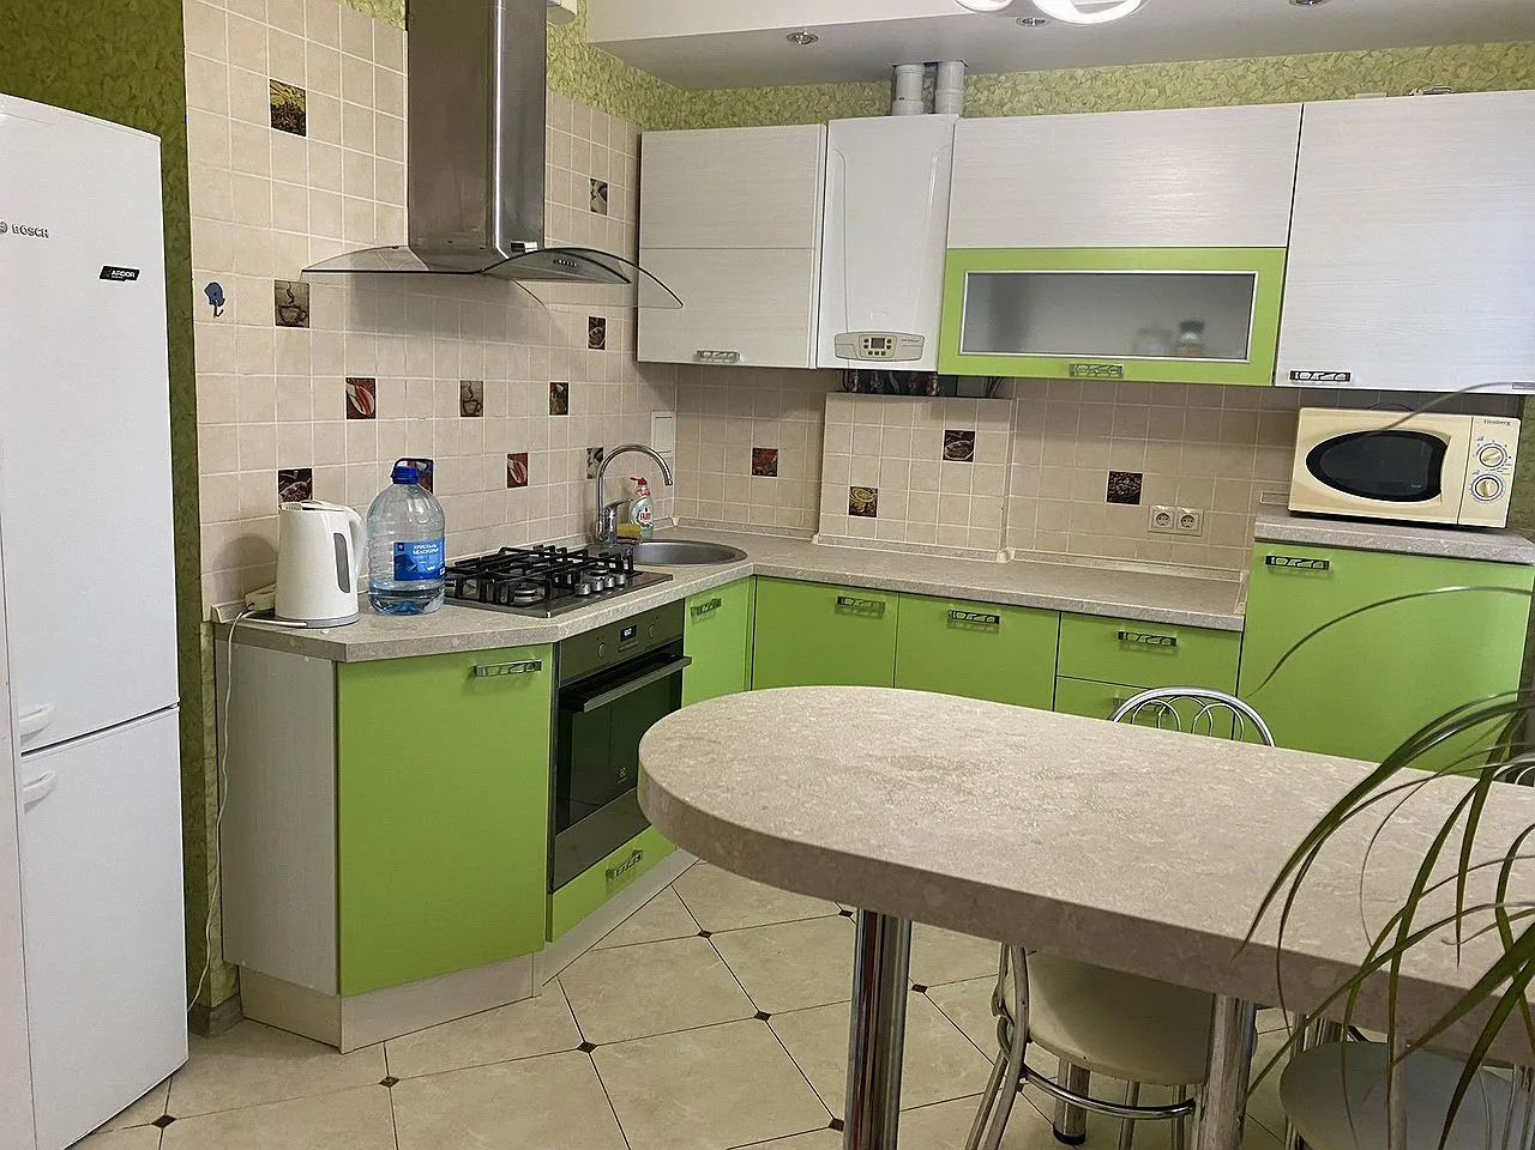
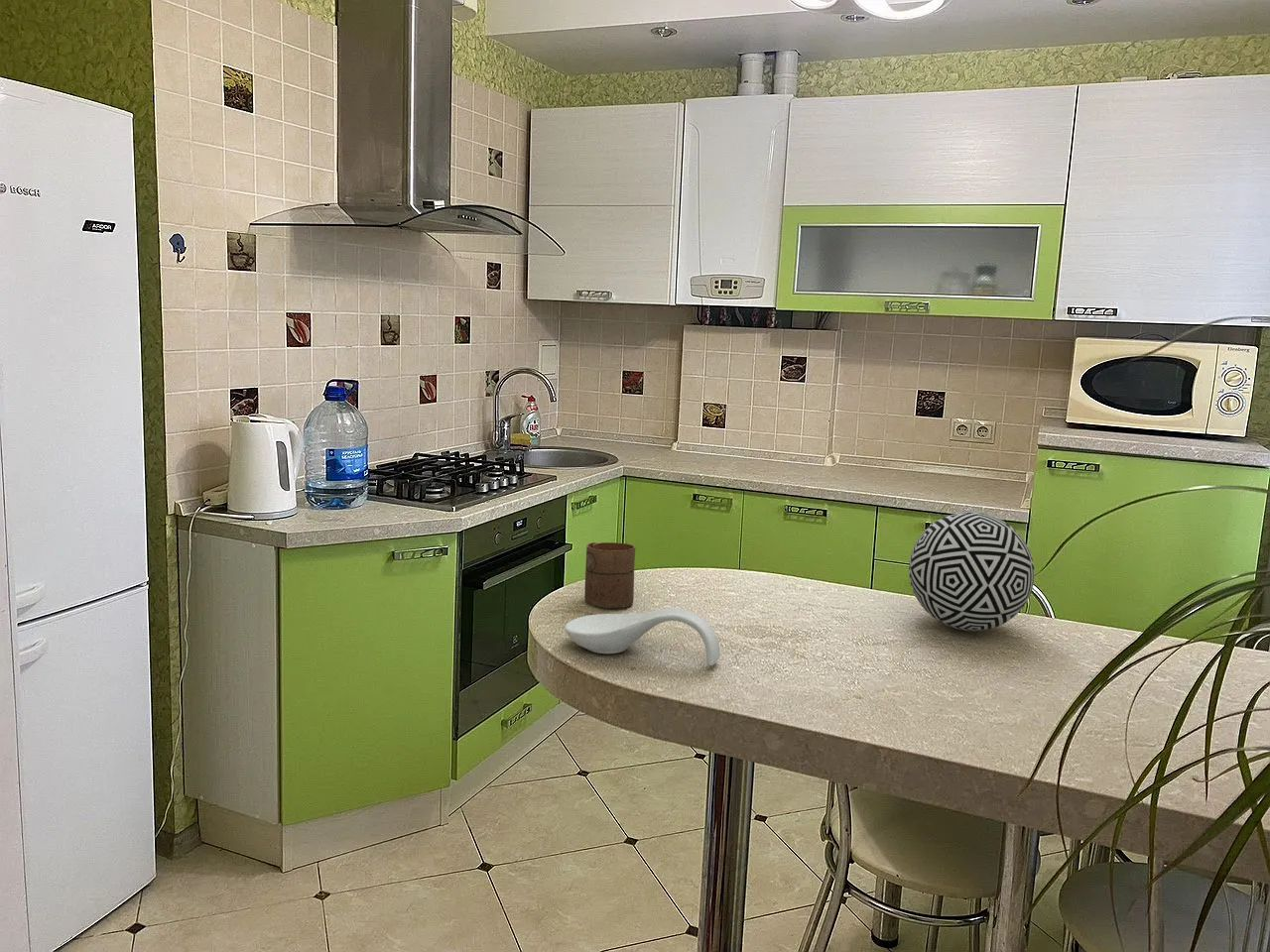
+ spoon rest [564,608,721,666]
+ cup [583,541,636,609]
+ decorative ball [908,512,1036,632]
